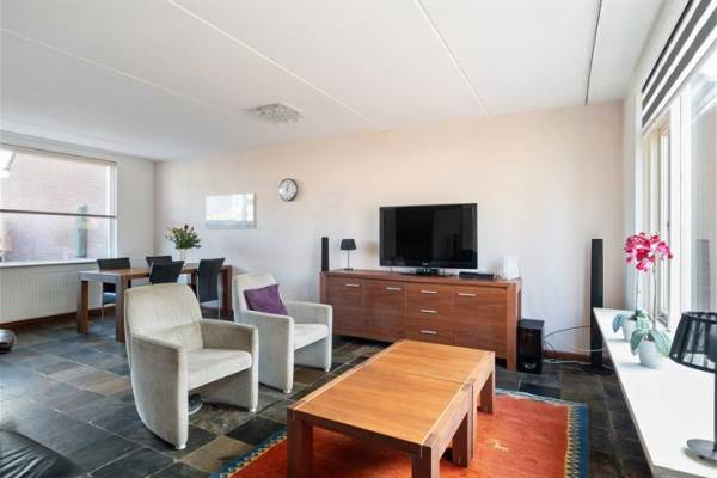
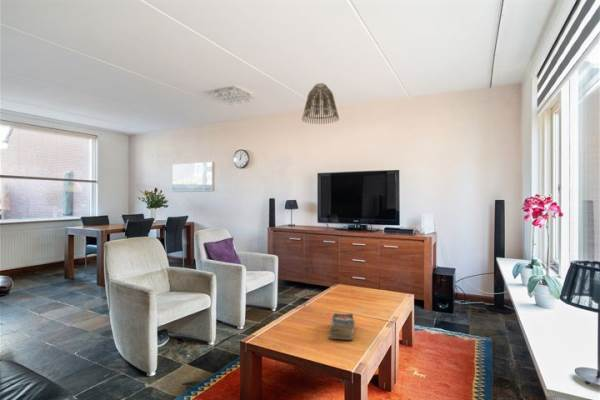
+ book [327,312,356,341]
+ lamp shade [301,82,340,125]
